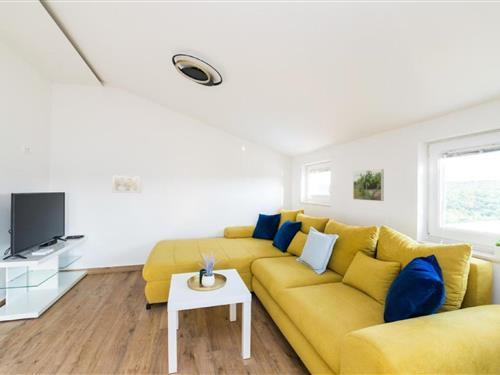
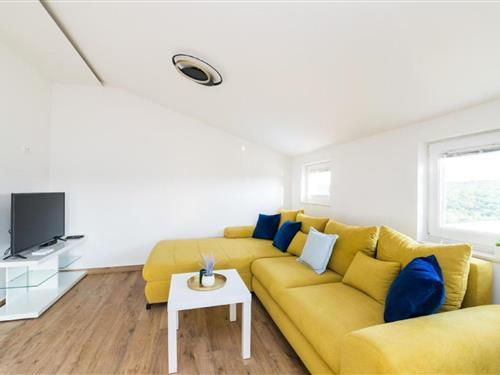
- wall art [111,175,142,194]
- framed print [352,168,385,202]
